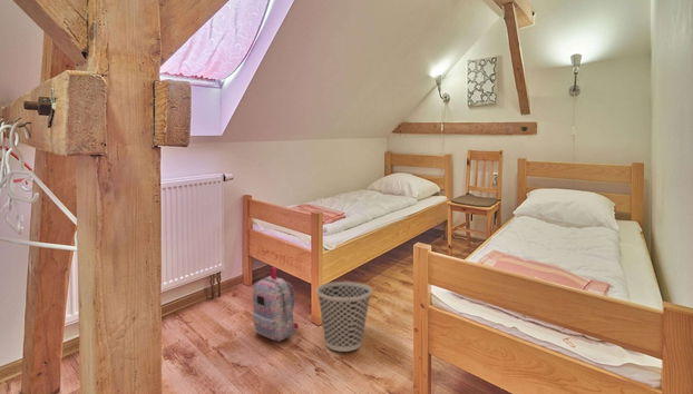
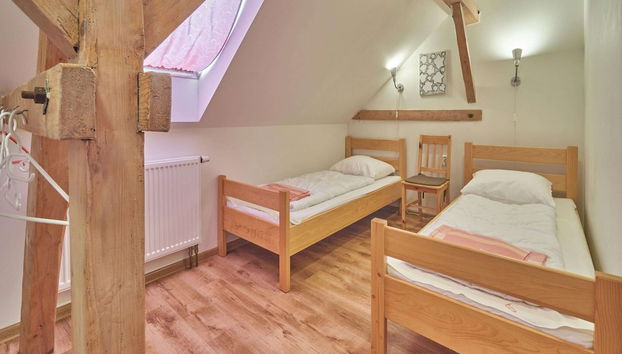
- backpack [252,266,300,343]
- wastebasket [315,280,373,353]
